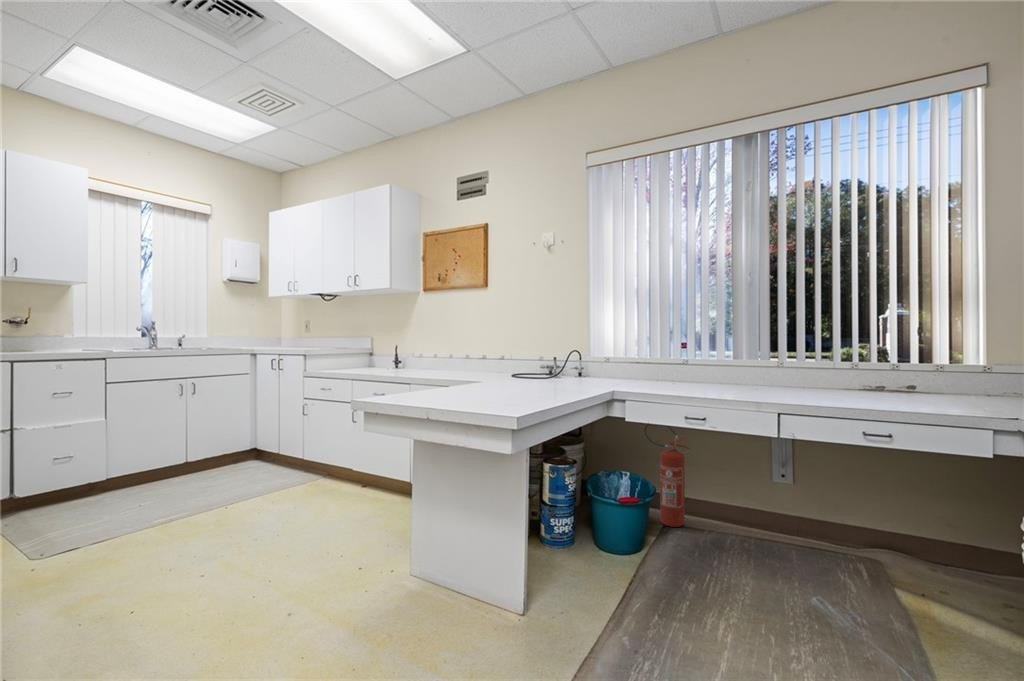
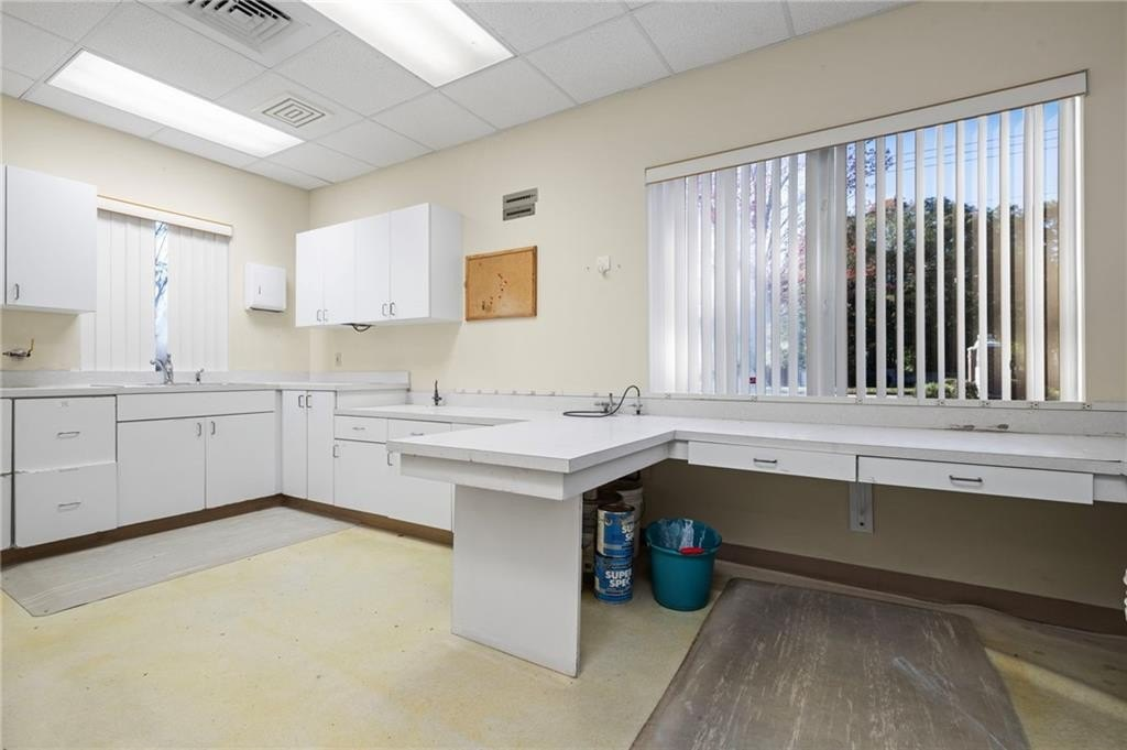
- fire extinguisher [643,423,691,528]
